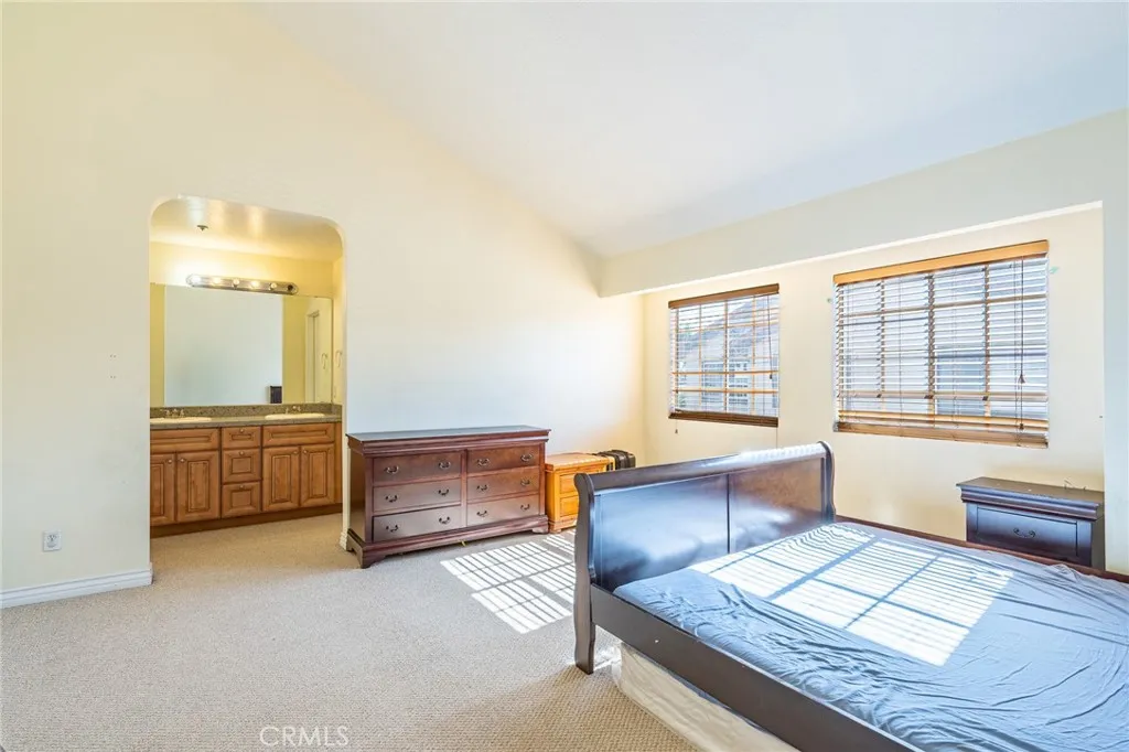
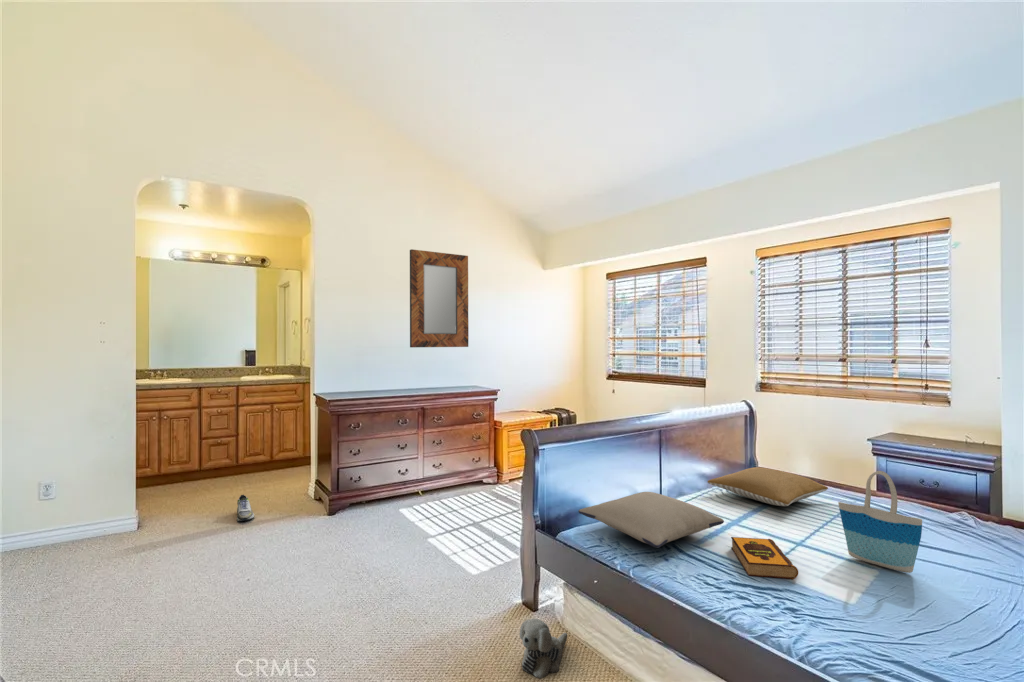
+ pillow [577,491,725,549]
+ tote bag [837,470,923,574]
+ pillow [707,466,829,507]
+ hardback book [730,536,799,580]
+ shoe [236,494,255,522]
+ home mirror [409,248,469,348]
+ plush toy [519,618,568,679]
